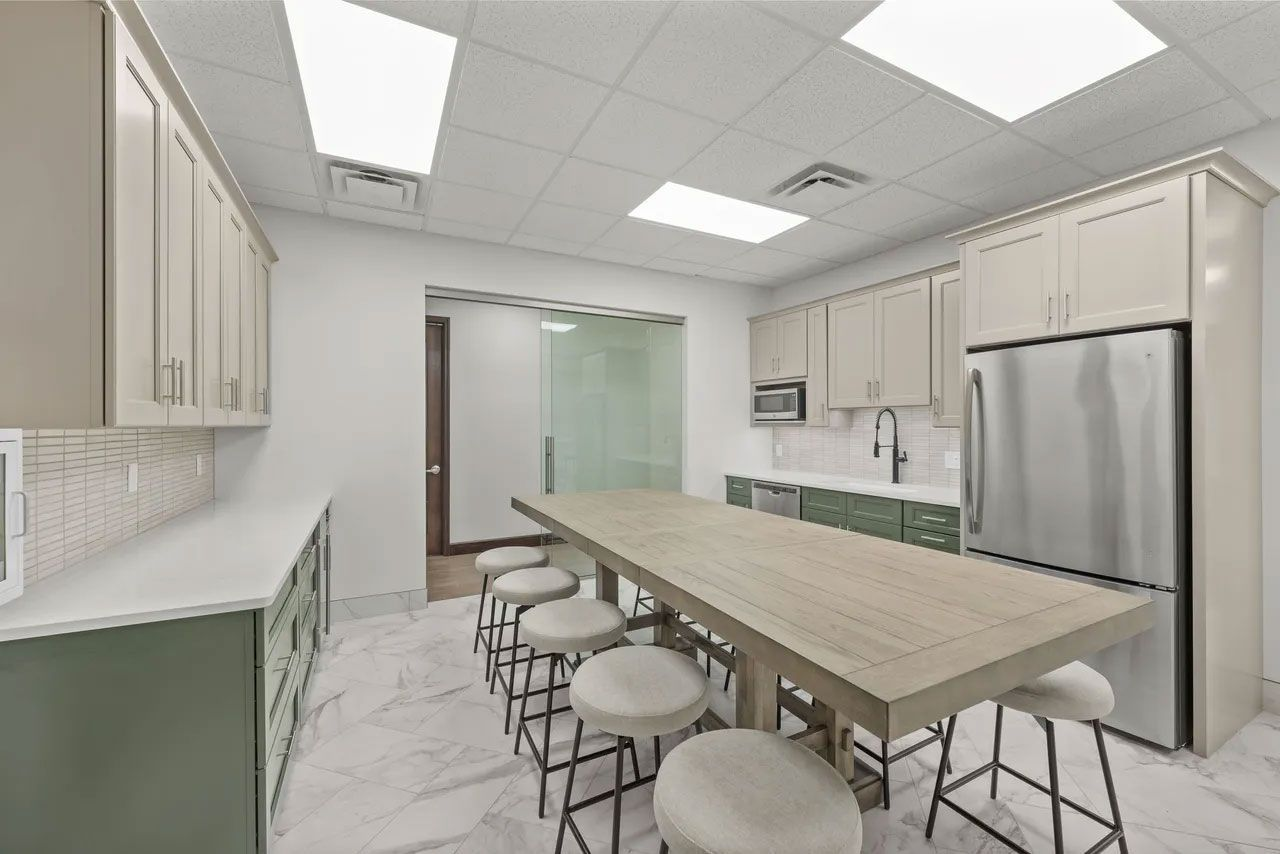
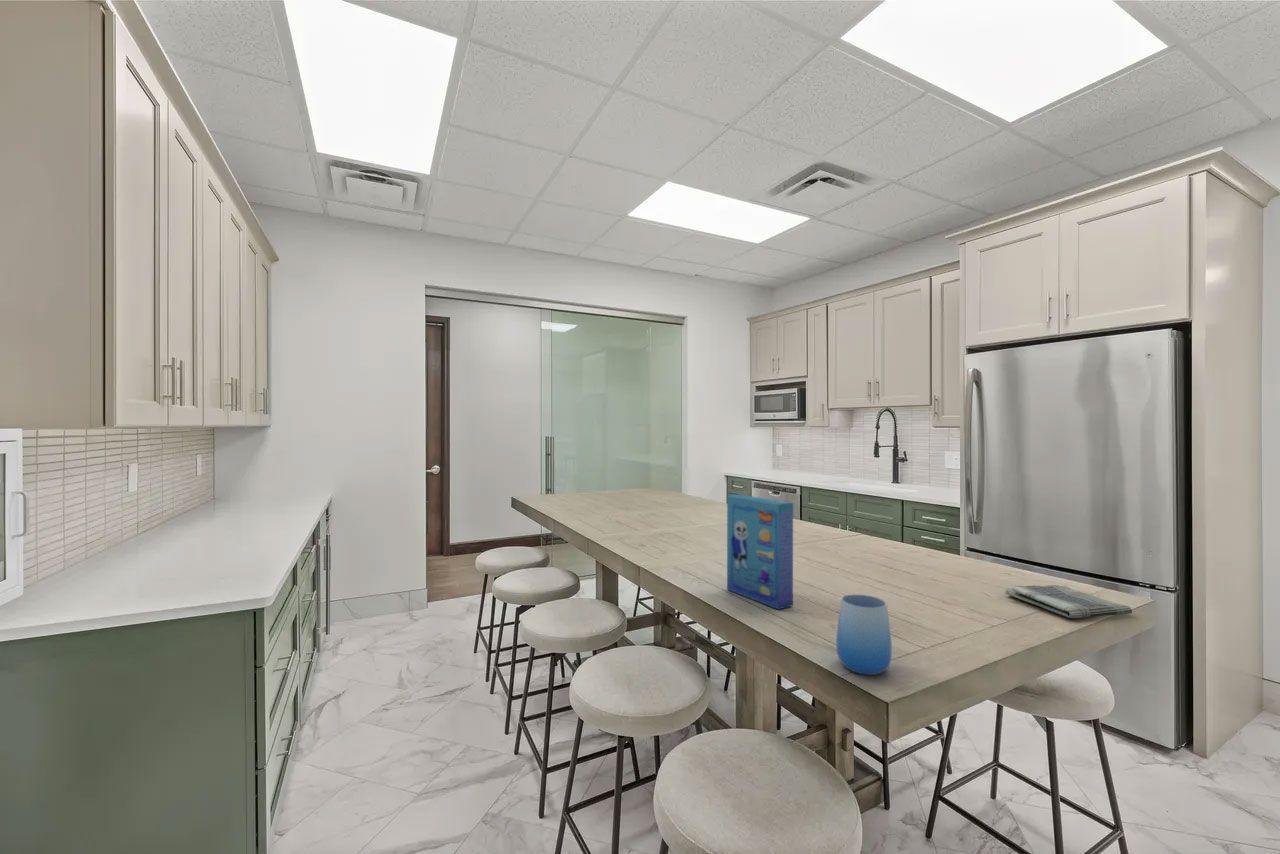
+ cereal box [726,494,794,610]
+ dish towel [1004,584,1133,619]
+ cup [835,594,893,676]
